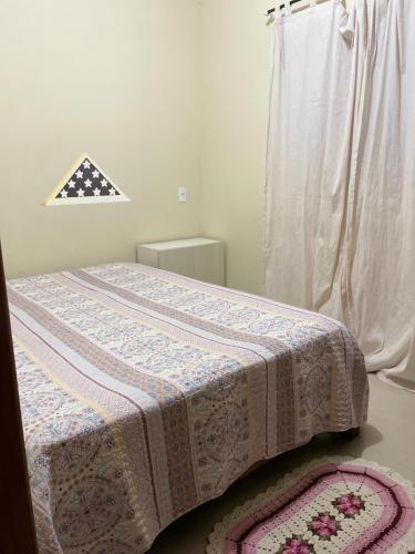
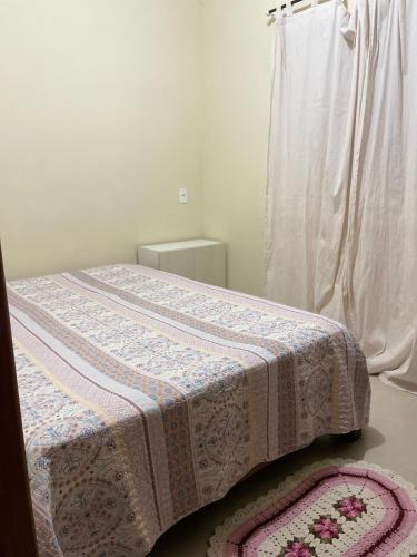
- display case [40,152,132,207]
